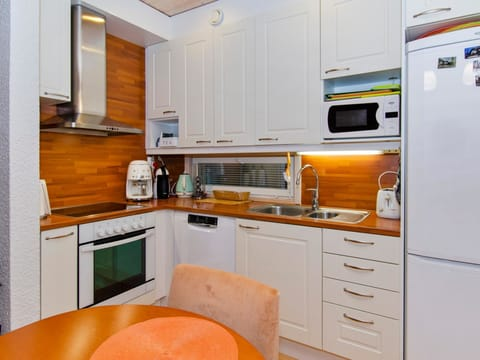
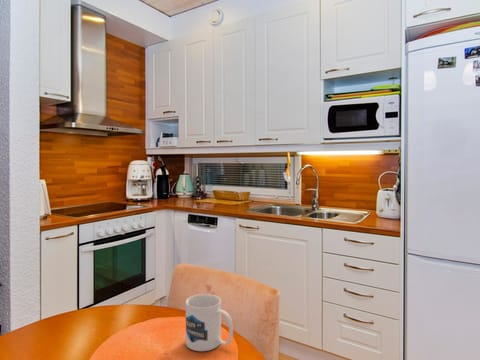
+ mug [185,293,234,352]
